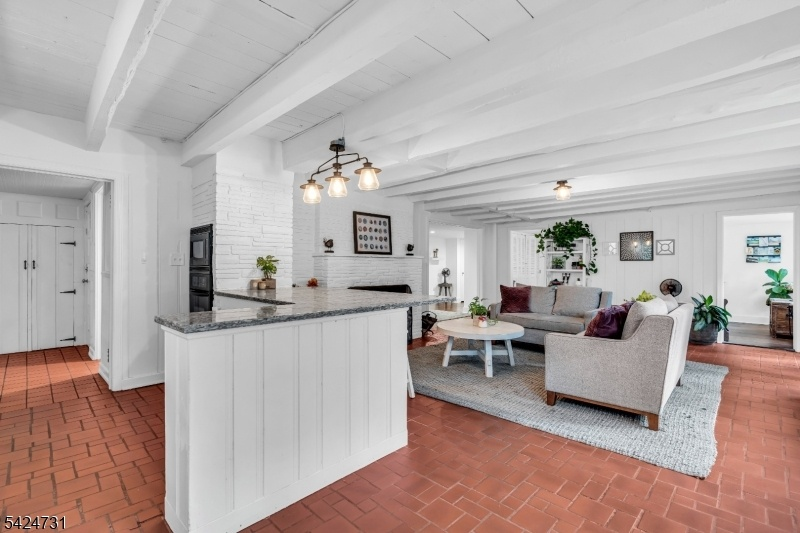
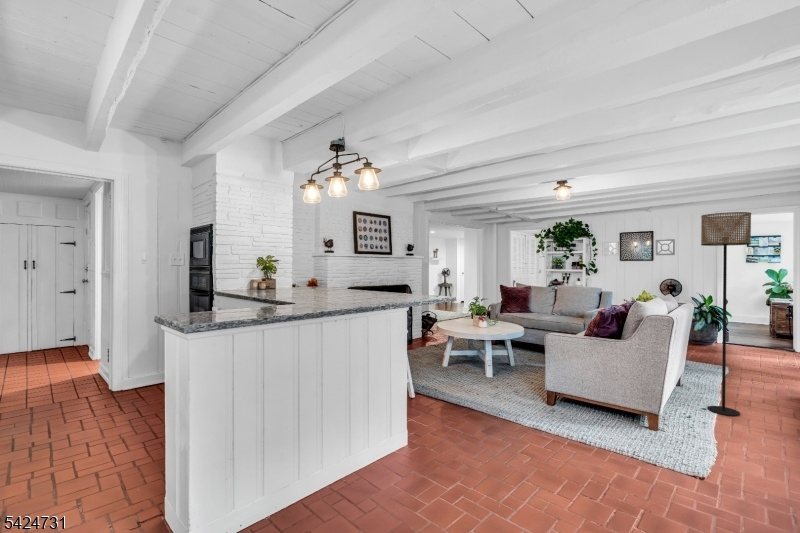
+ floor lamp [700,211,752,417]
